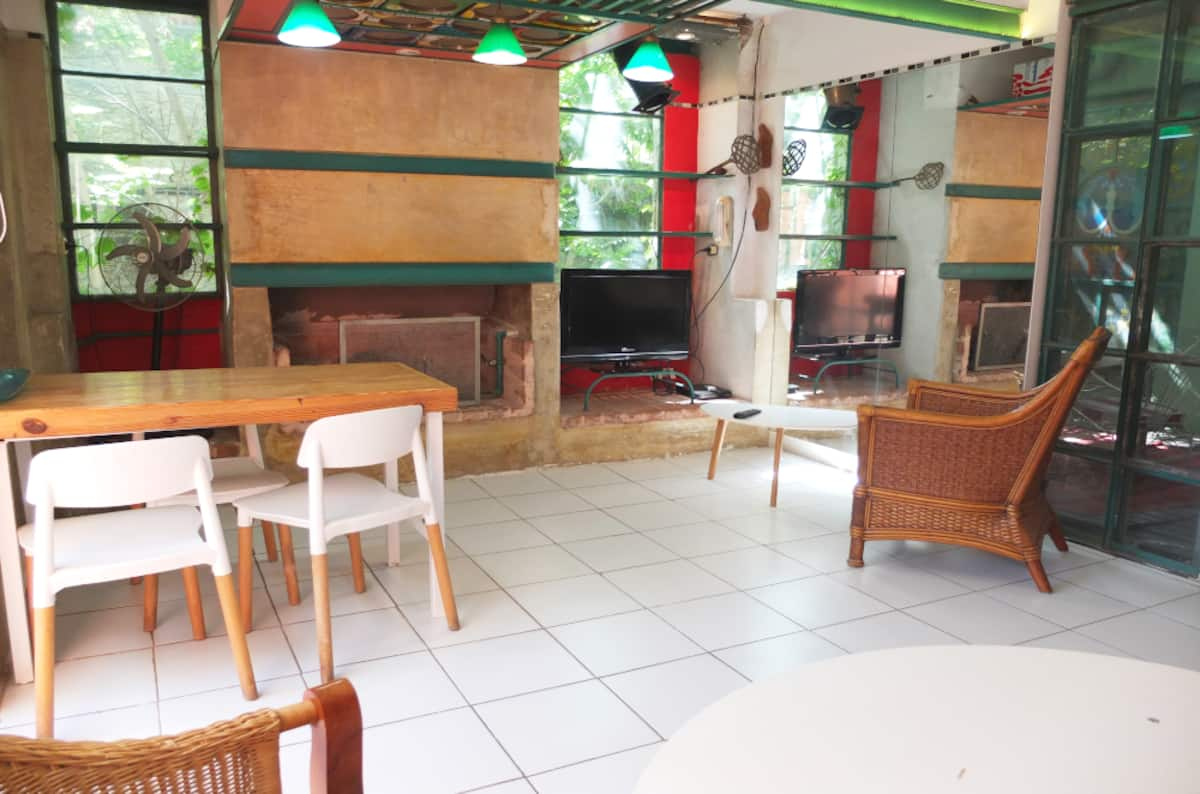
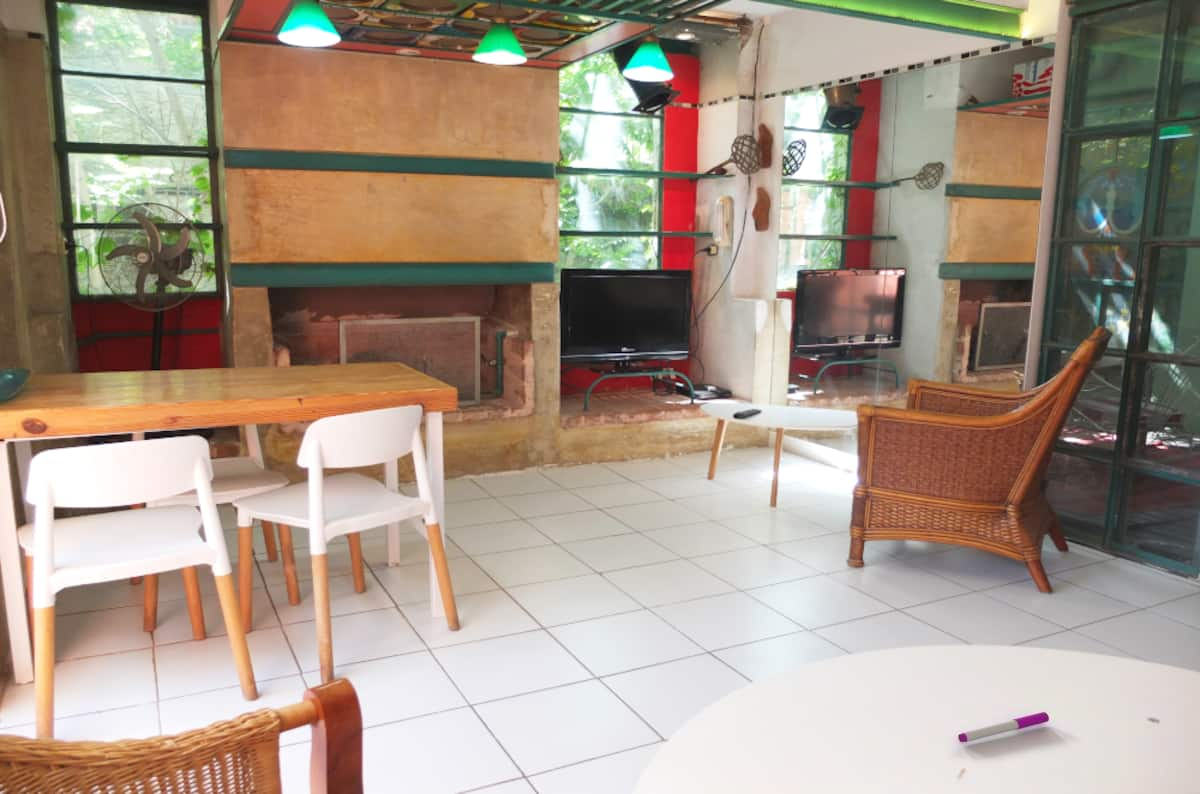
+ pen [957,711,1050,743]
